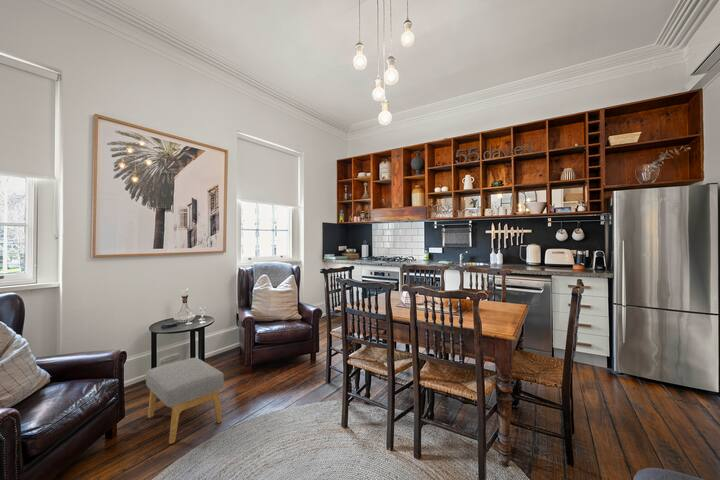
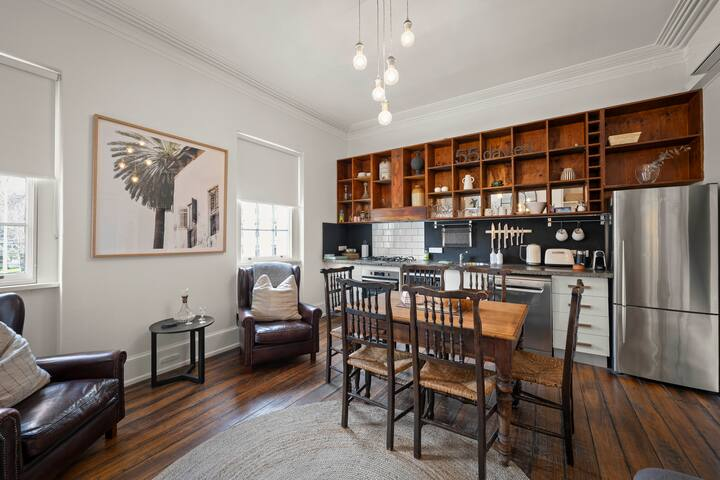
- footstool [145,357,225,445]
